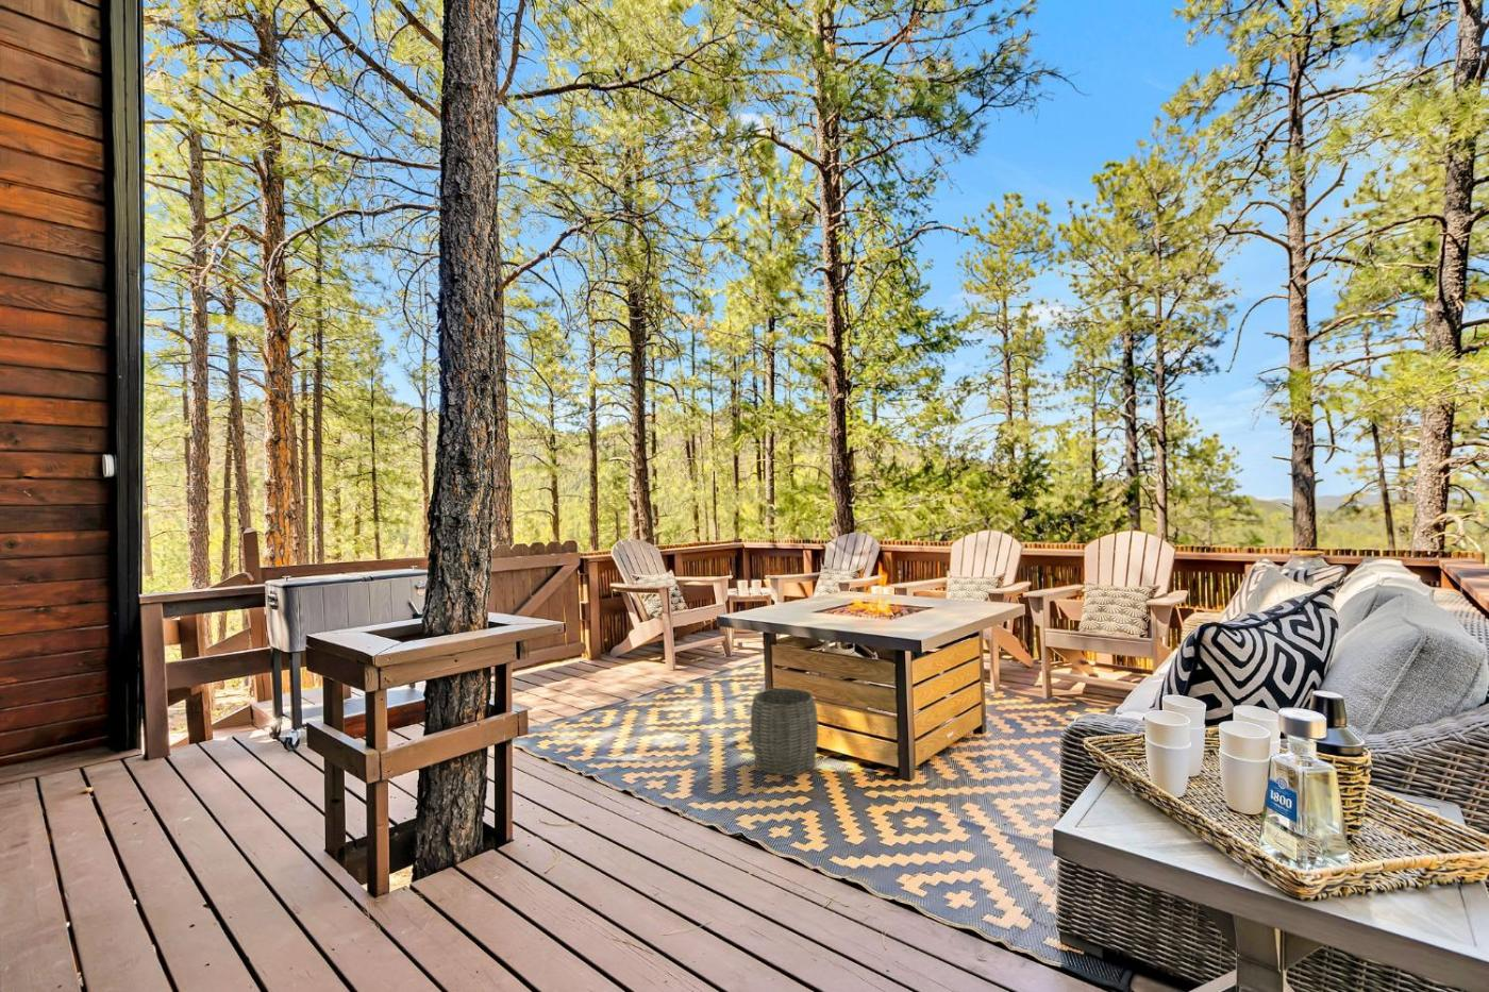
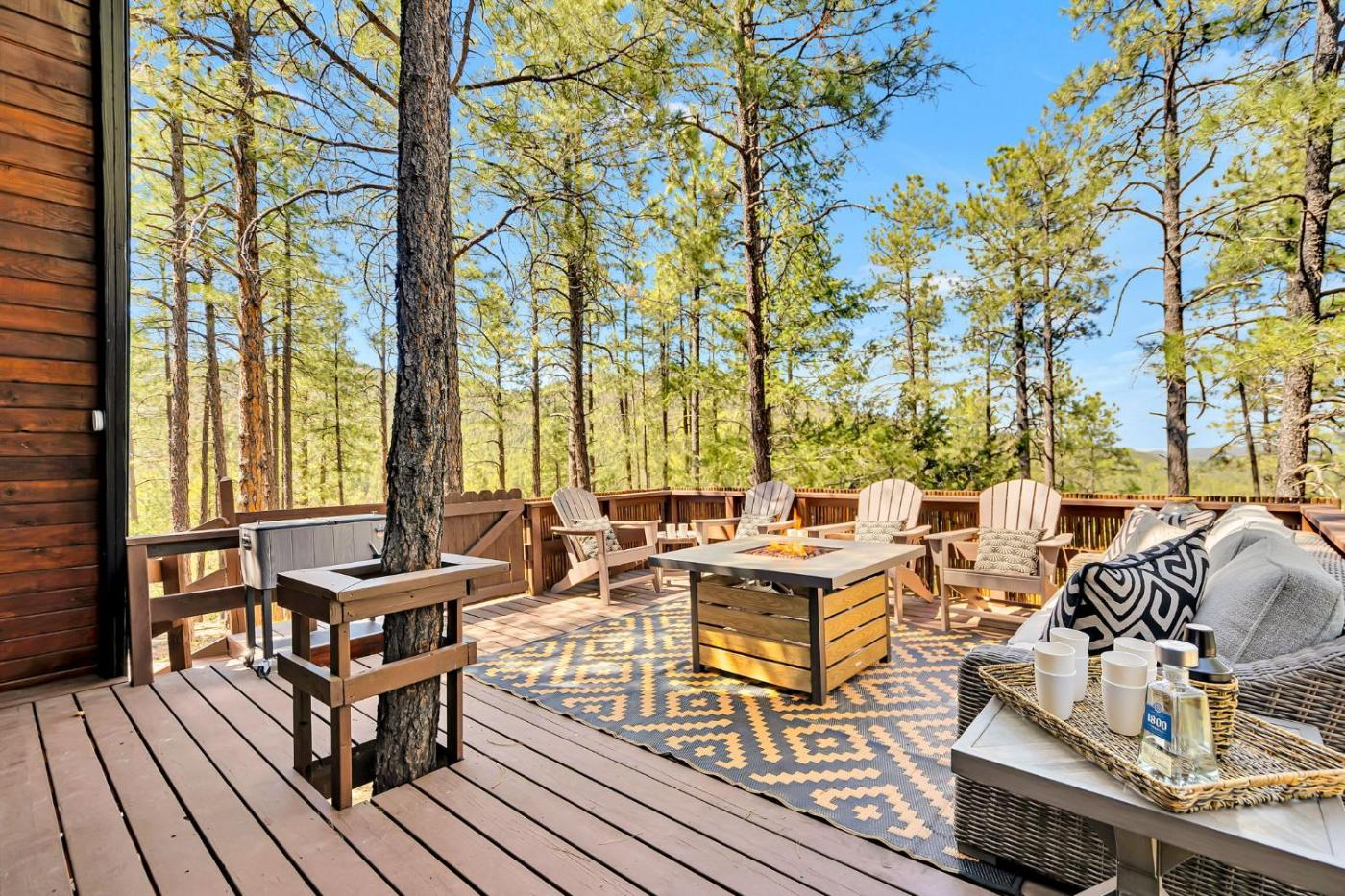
- woven basket [749,686,819,776]
